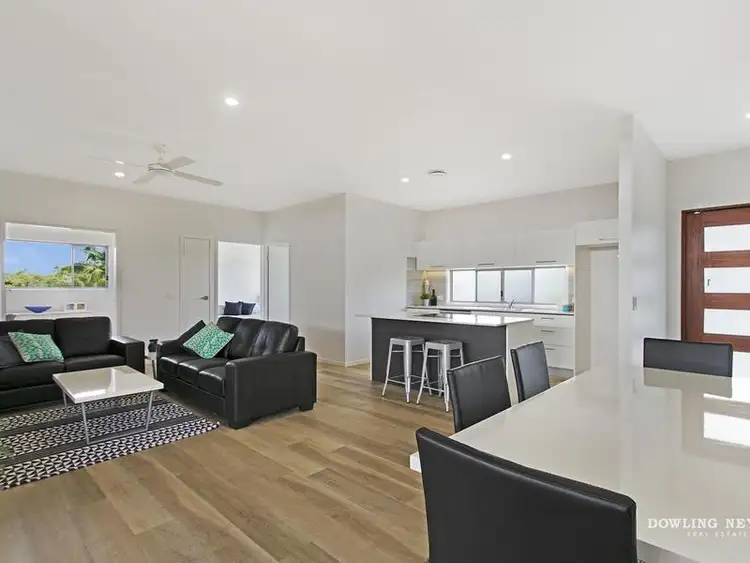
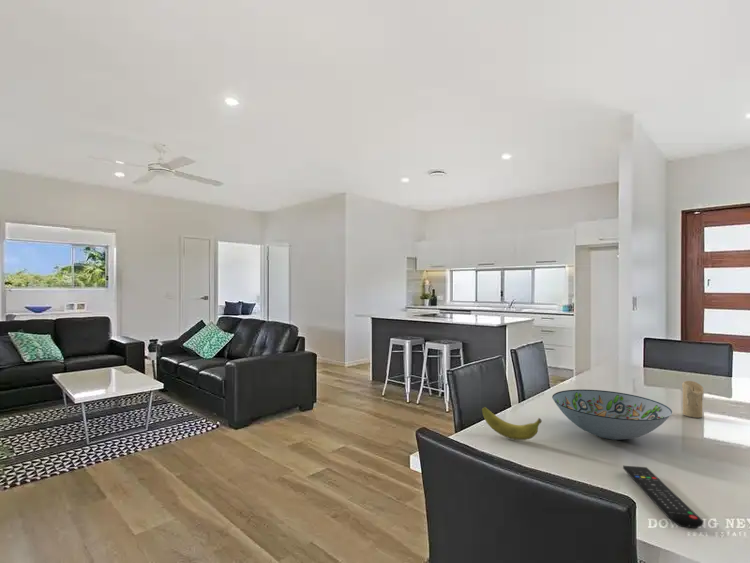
+ decorative bowl [551,389,673,441]
+ banana [481,406,543,441]
+ remote control [622,465,704,529]
+ candle [681,380,705,419]
